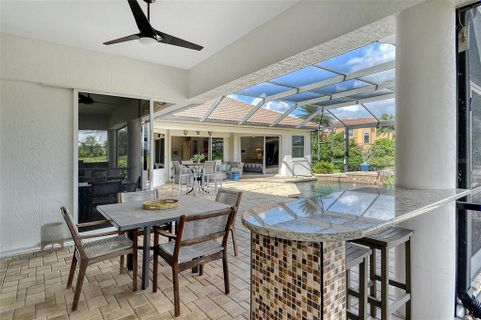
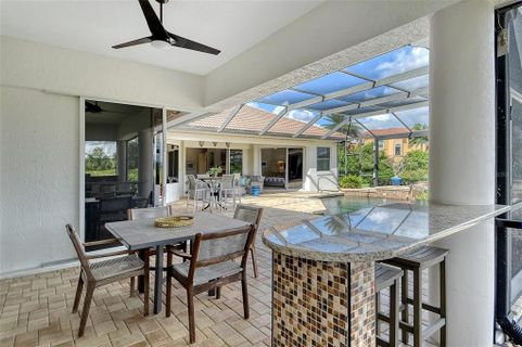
- planter [40,221,65,254]
